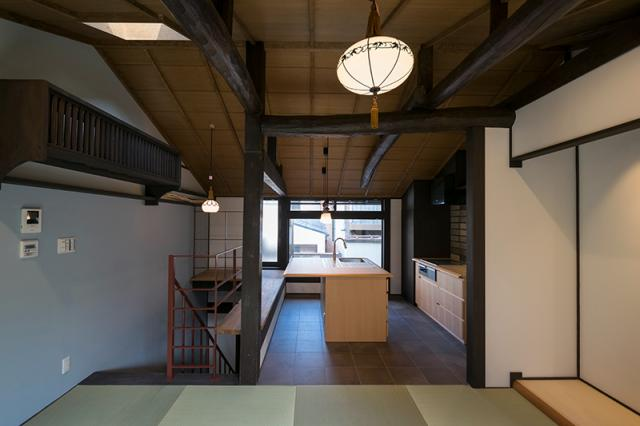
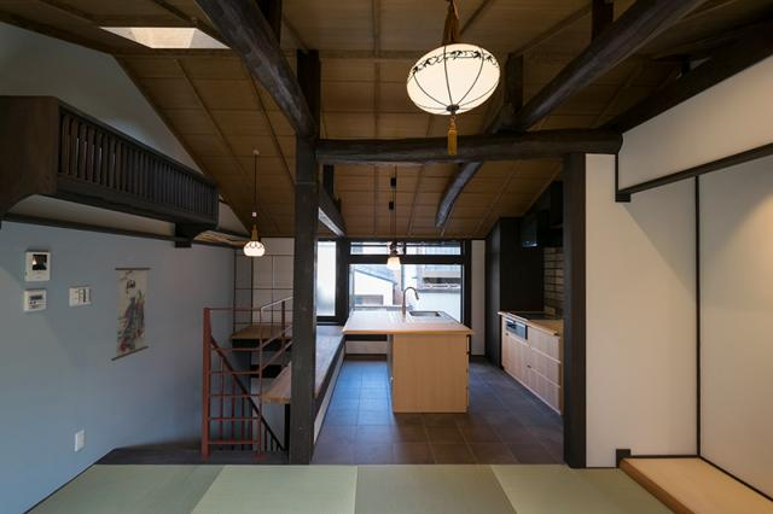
+ wall scroll [110,256,152,362]
